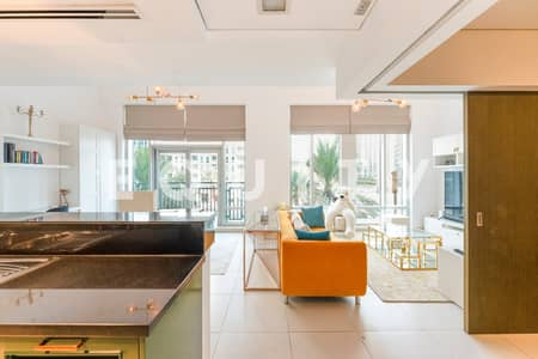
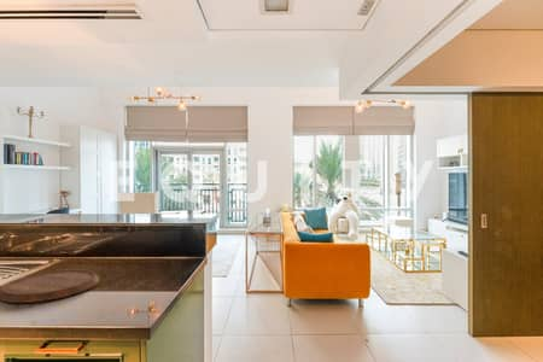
+ cutting board [0,269,100,304]
